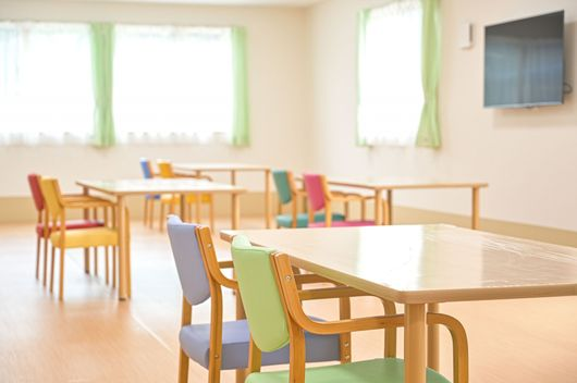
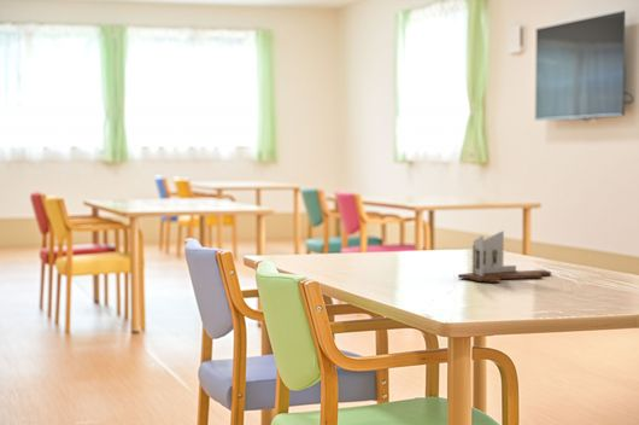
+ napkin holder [457,229,552,284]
